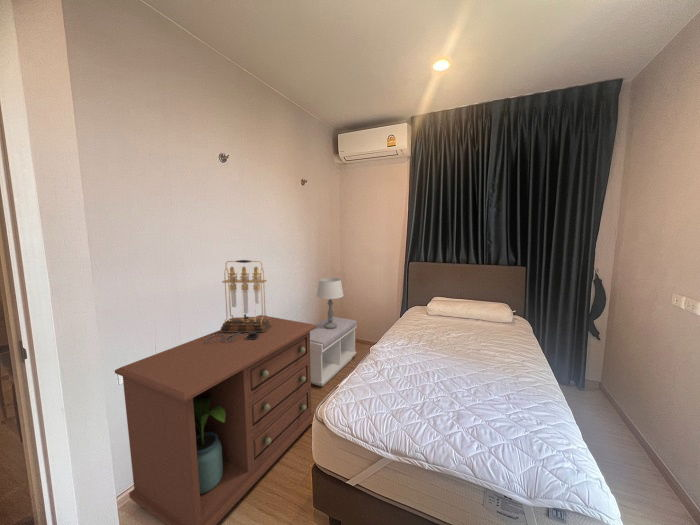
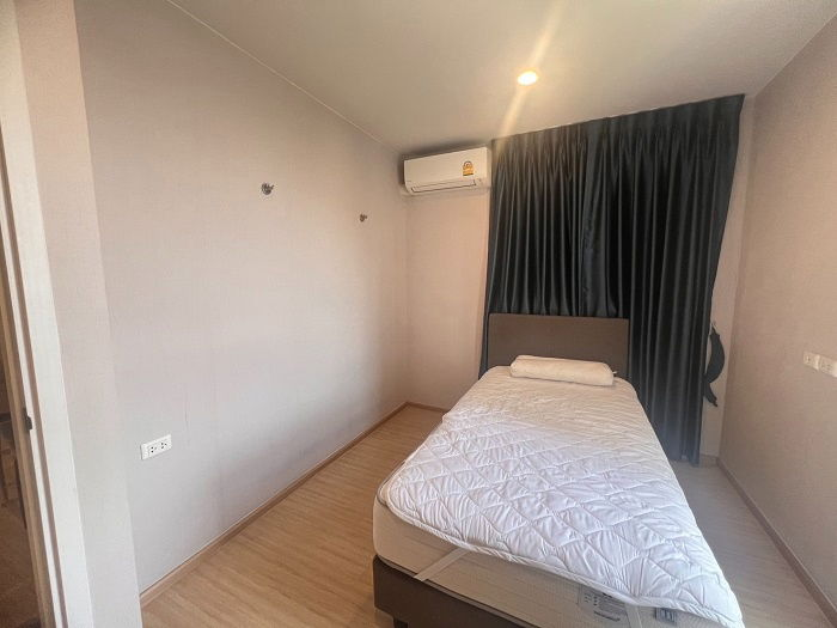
- table lamp [206,259,272,342]
- bench [310,316,357,387]
- dresser [114,314,317,525]
- table lamp [316,277,344,329]
